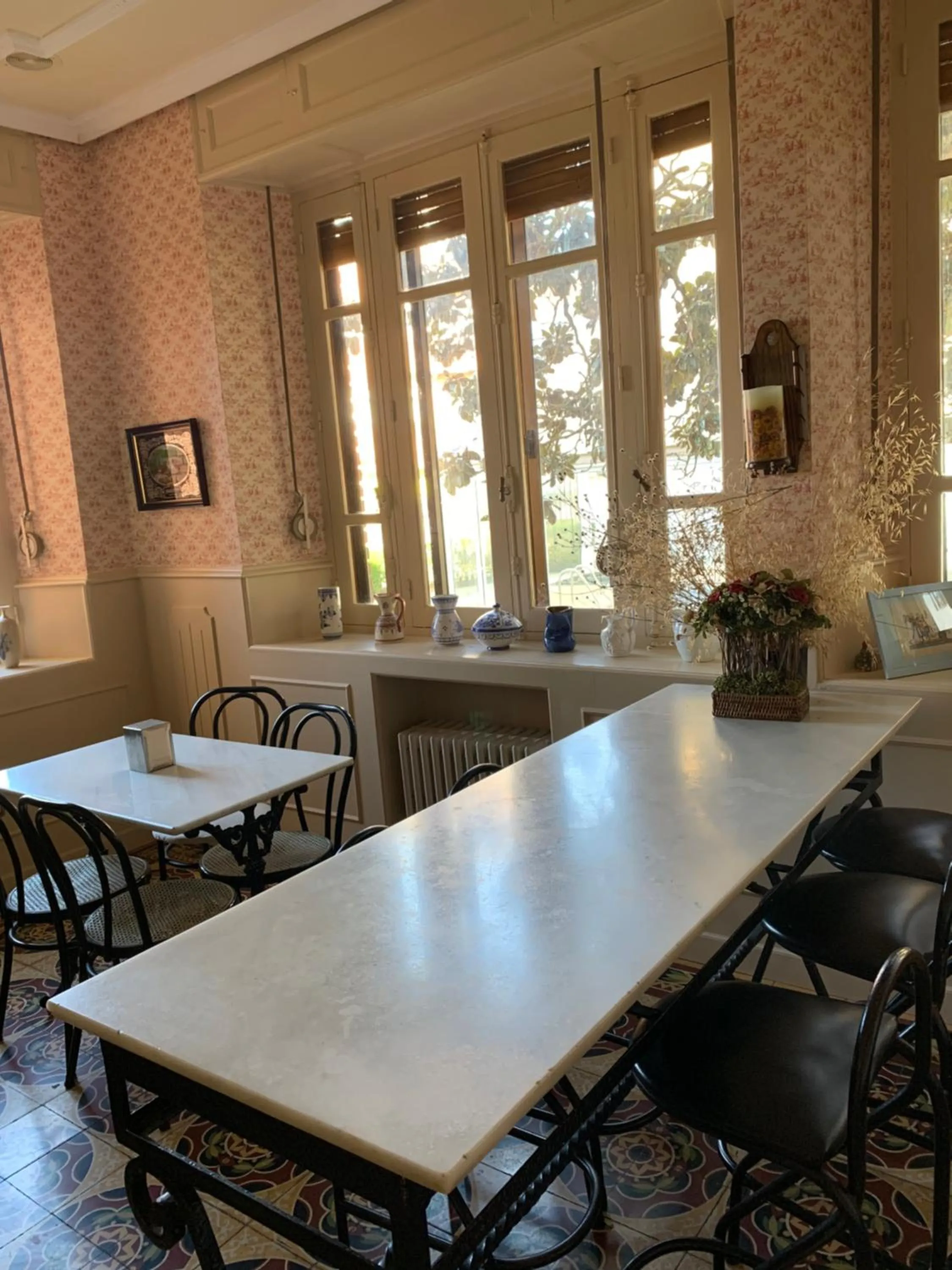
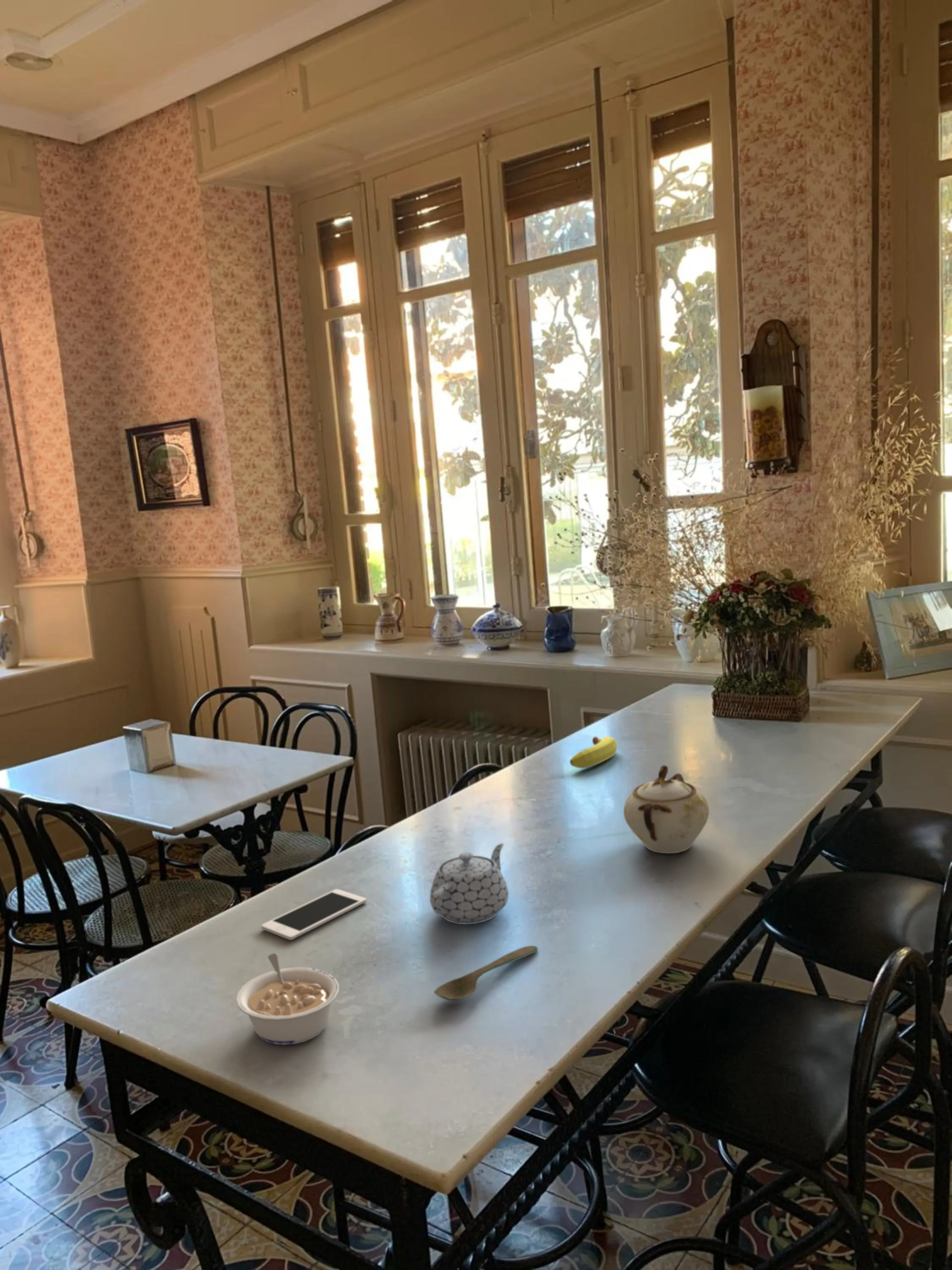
+ cell phone [261,889,367,940]
+ teapot [429,843,509,925]
+ sugar bowl [623,765,710,854]
+ spoon [434,945,538,1002]
+ fruit [570,736,618,769]
+ legume [235,953,339,1045]
